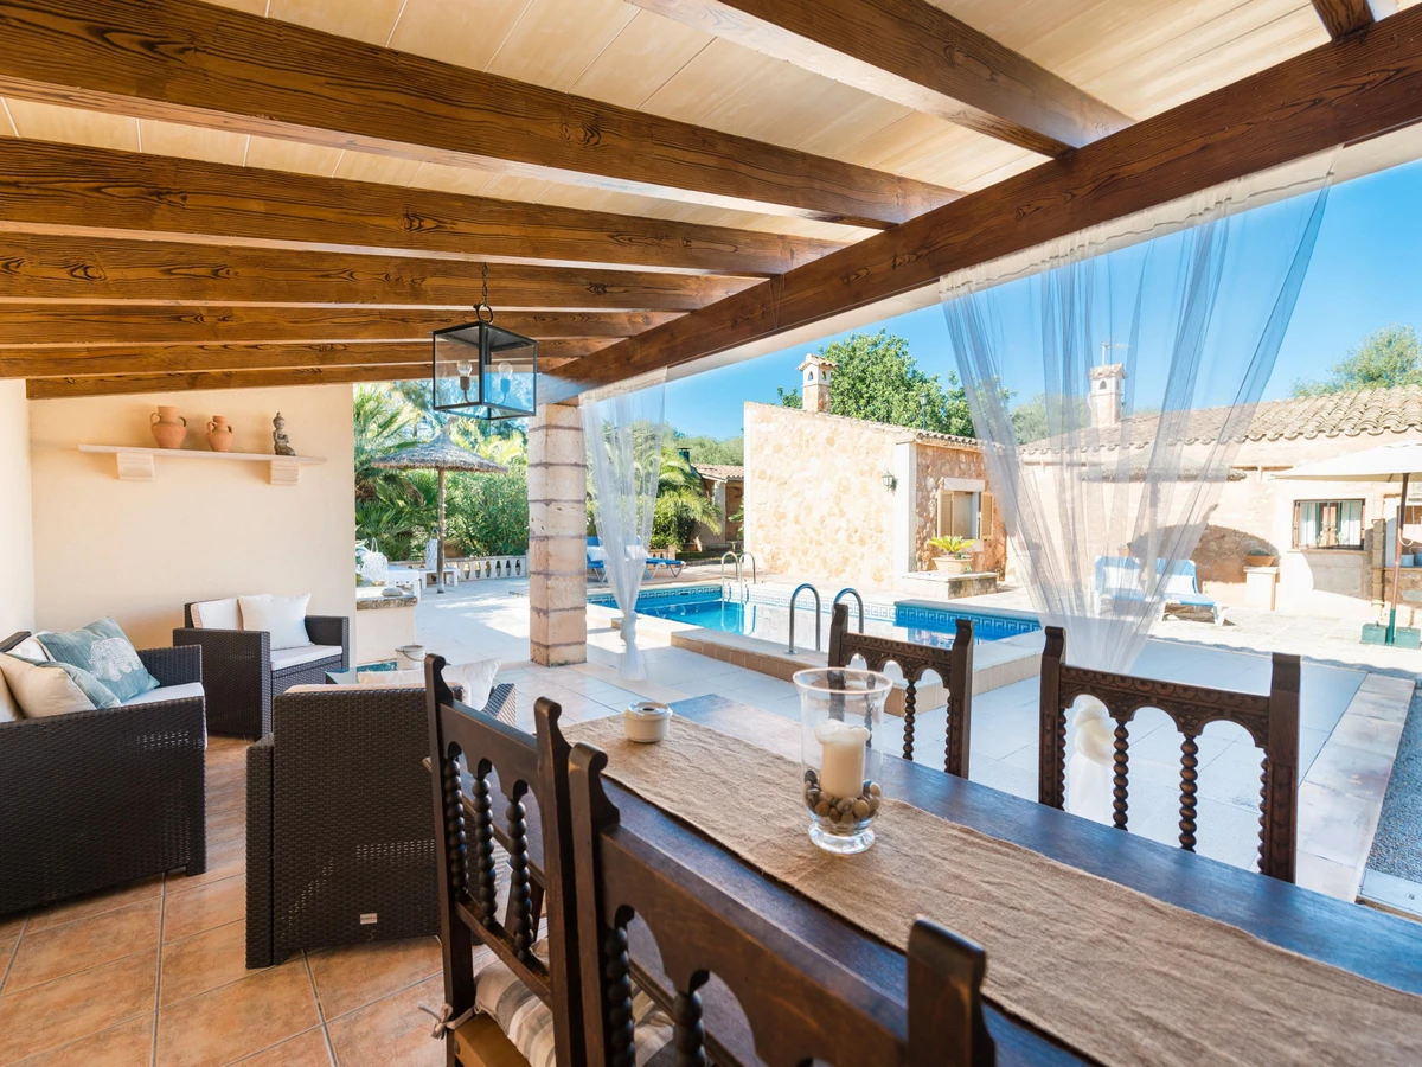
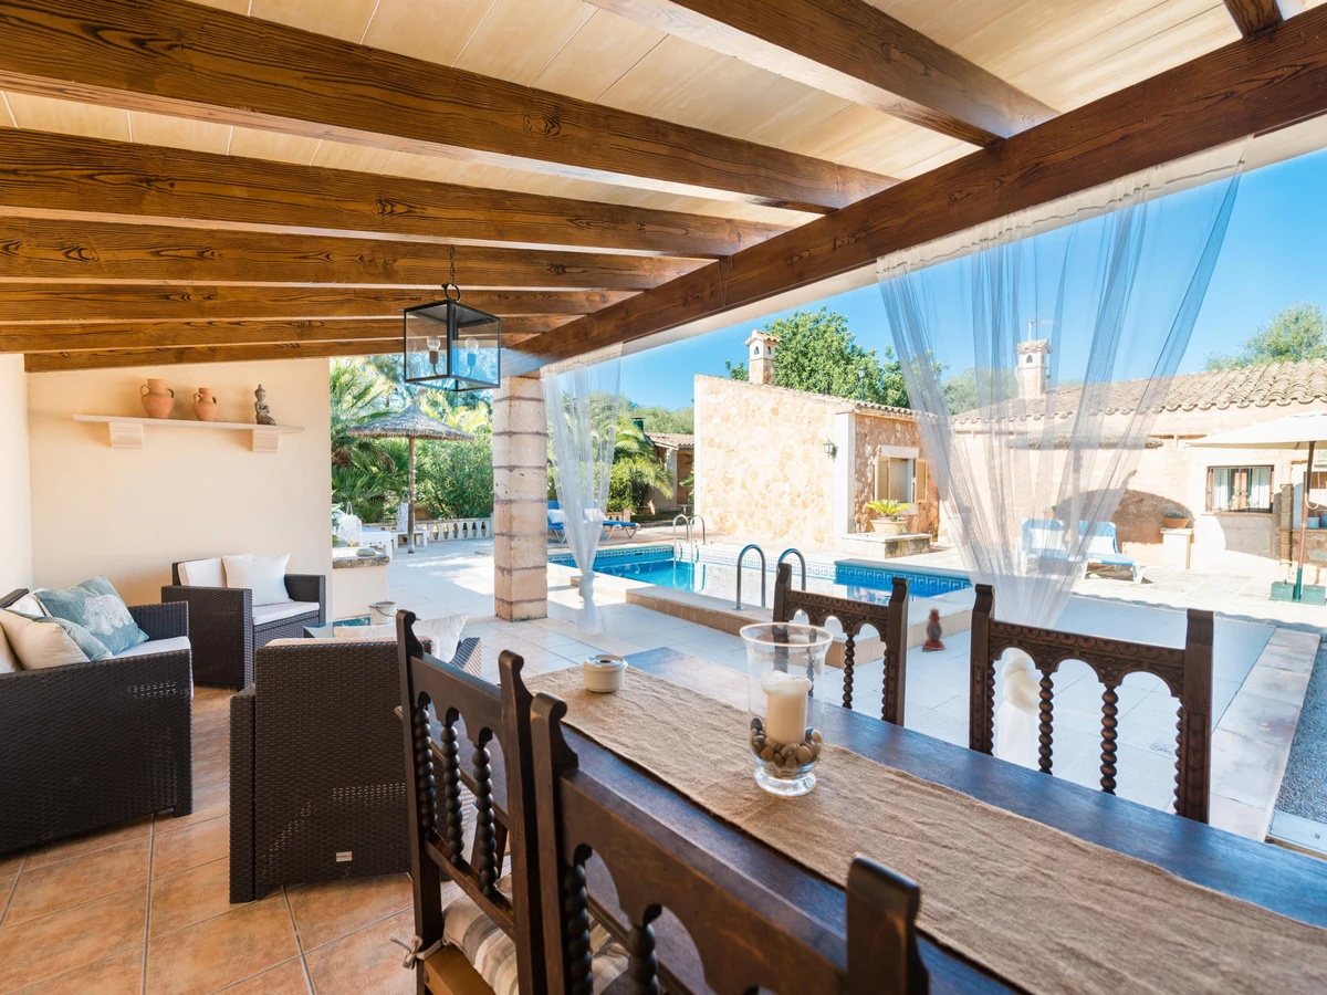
+ lantern [921,605,951,651]
